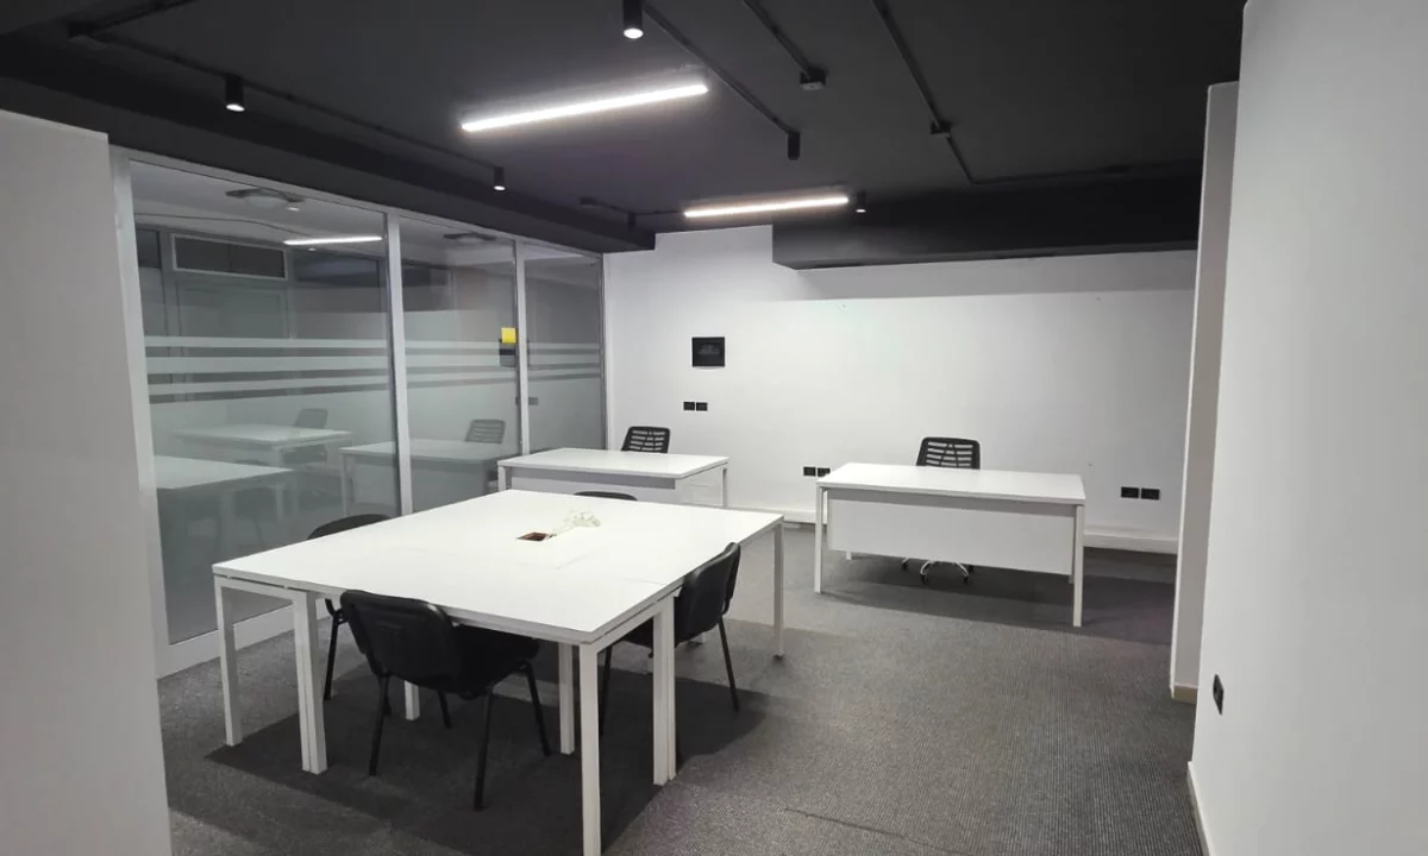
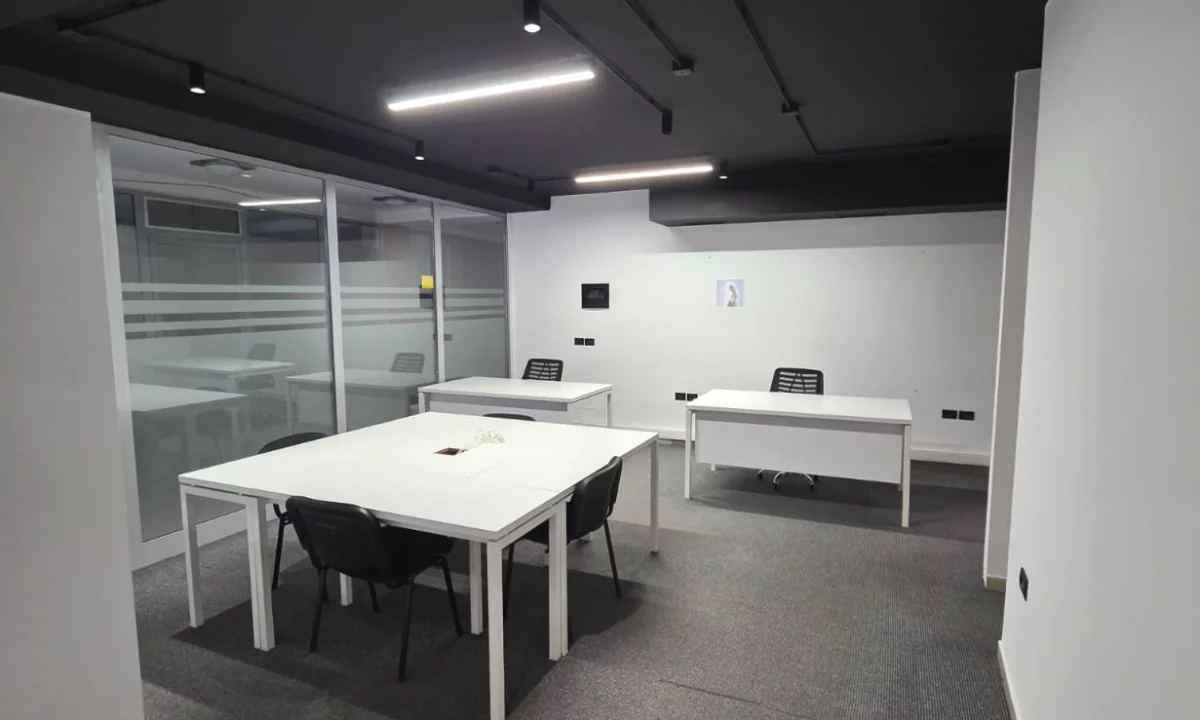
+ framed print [714,277,746,309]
